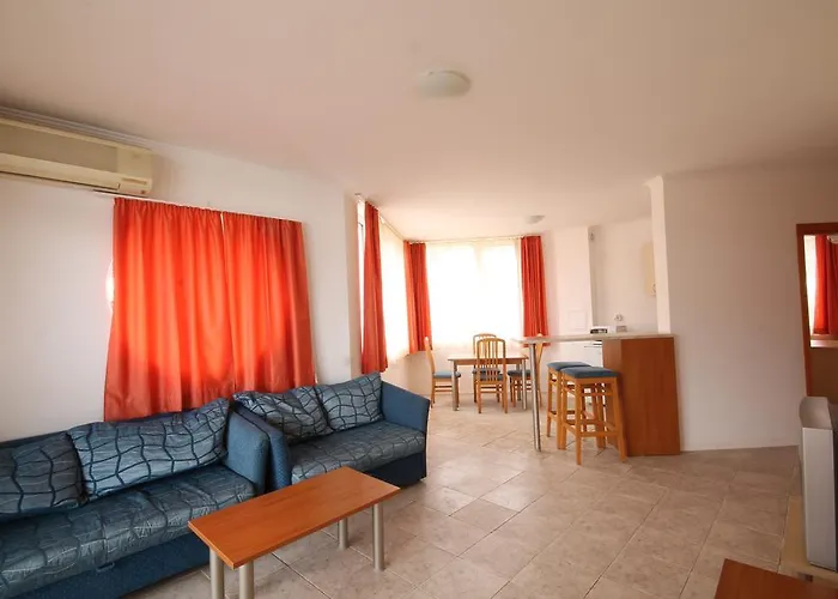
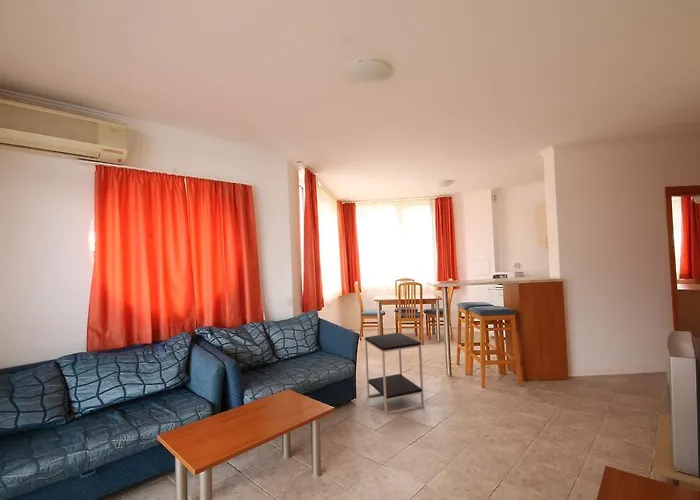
+ side table [364,332,425,415]
